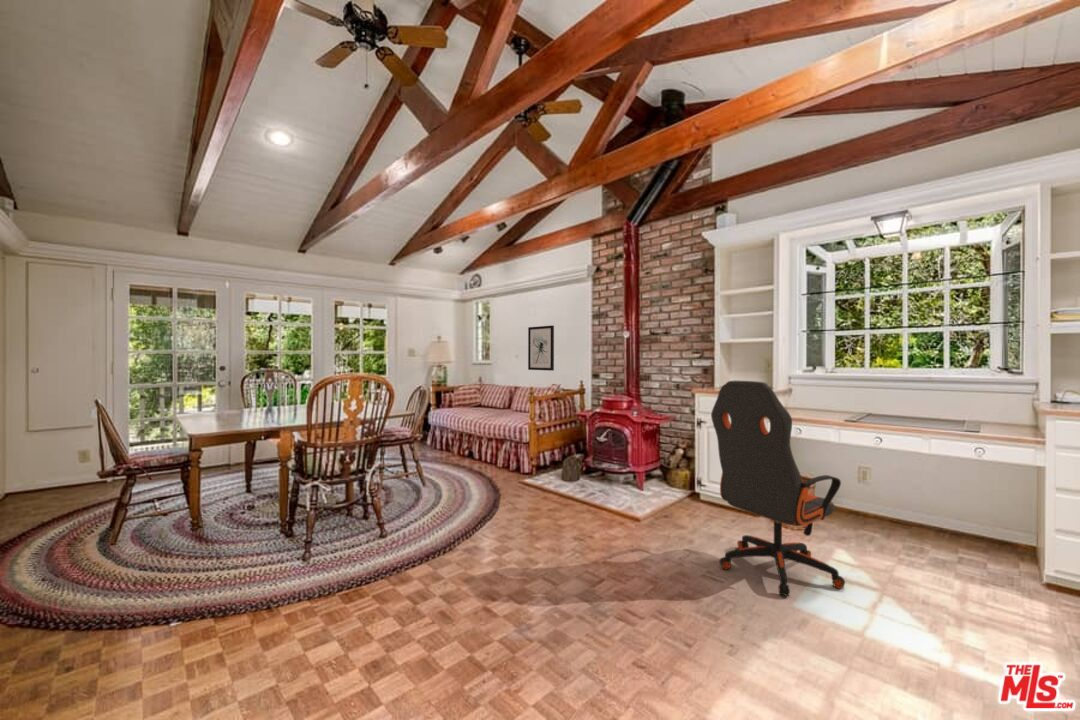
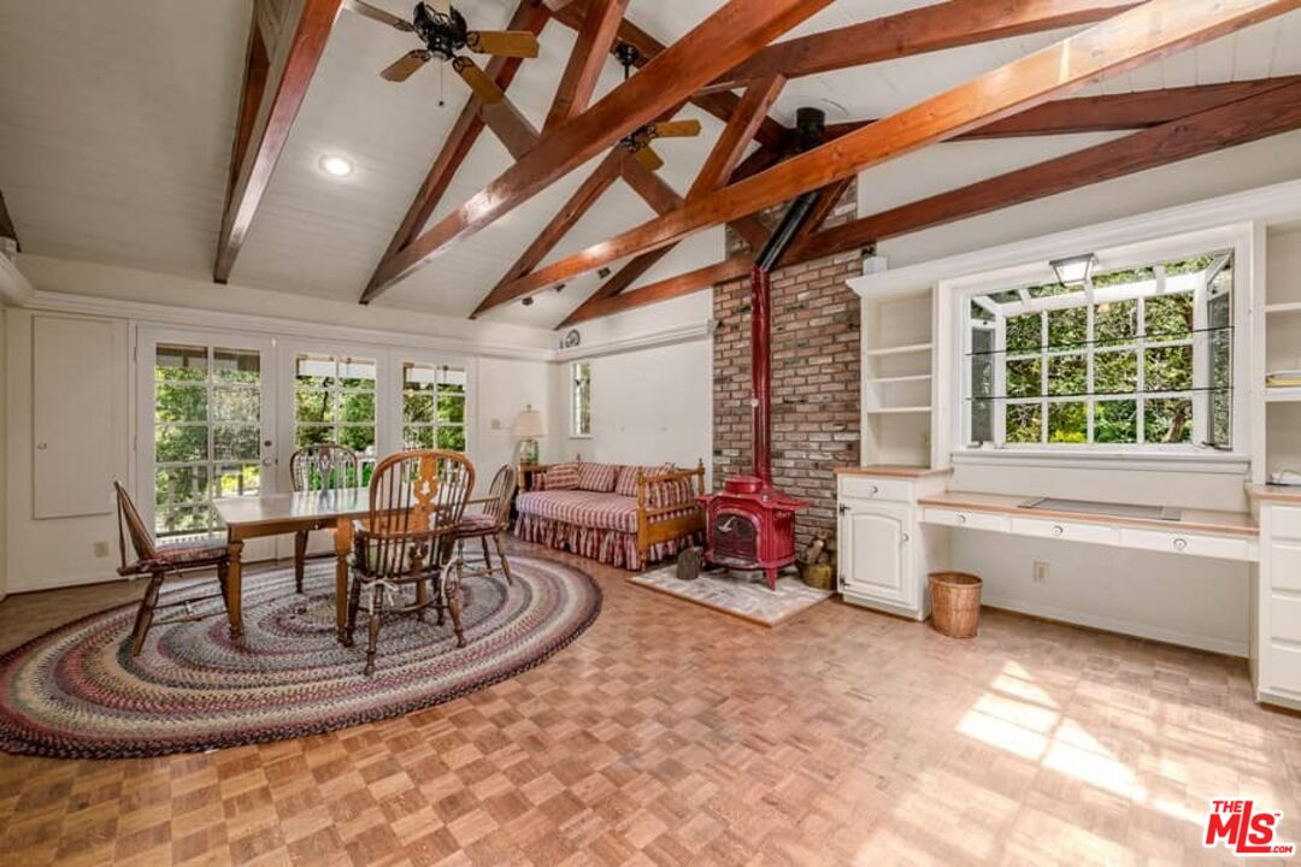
- office chair [710,380,846,597]
- wall art [527,325,555,372]
